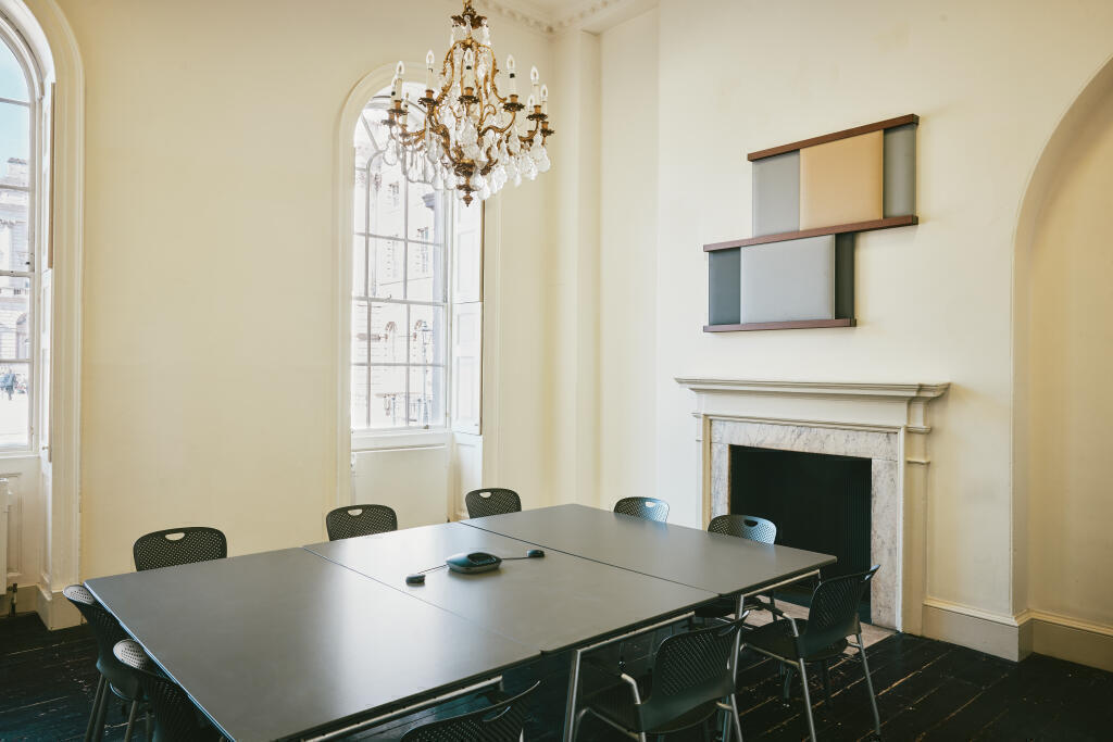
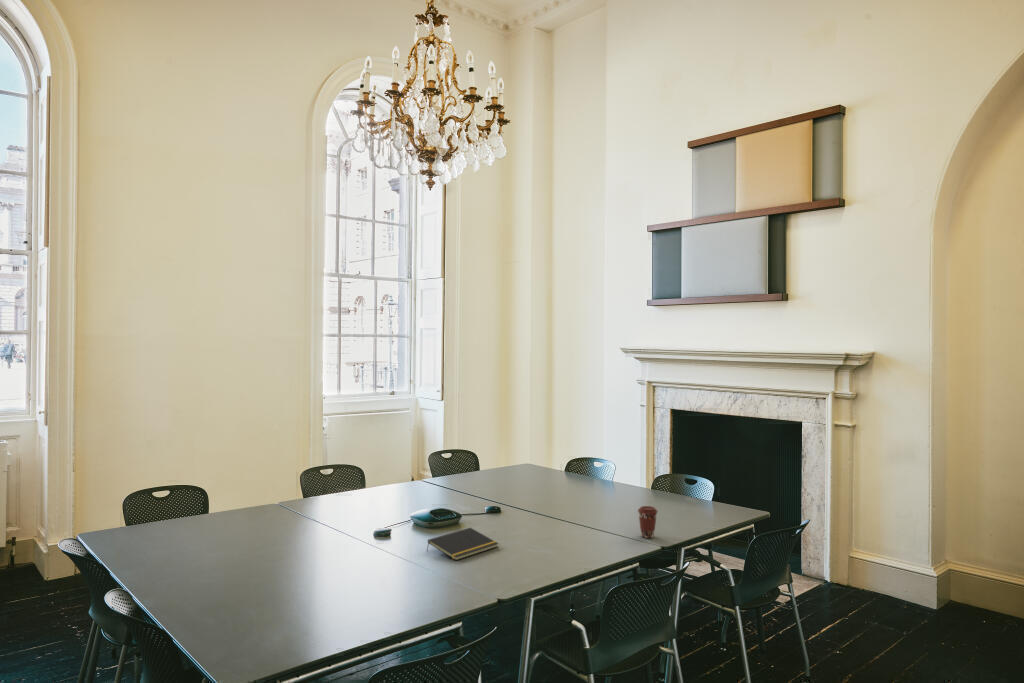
+ coffee cup [637,505,659,539]
+ notepad [426,527,500,561]
